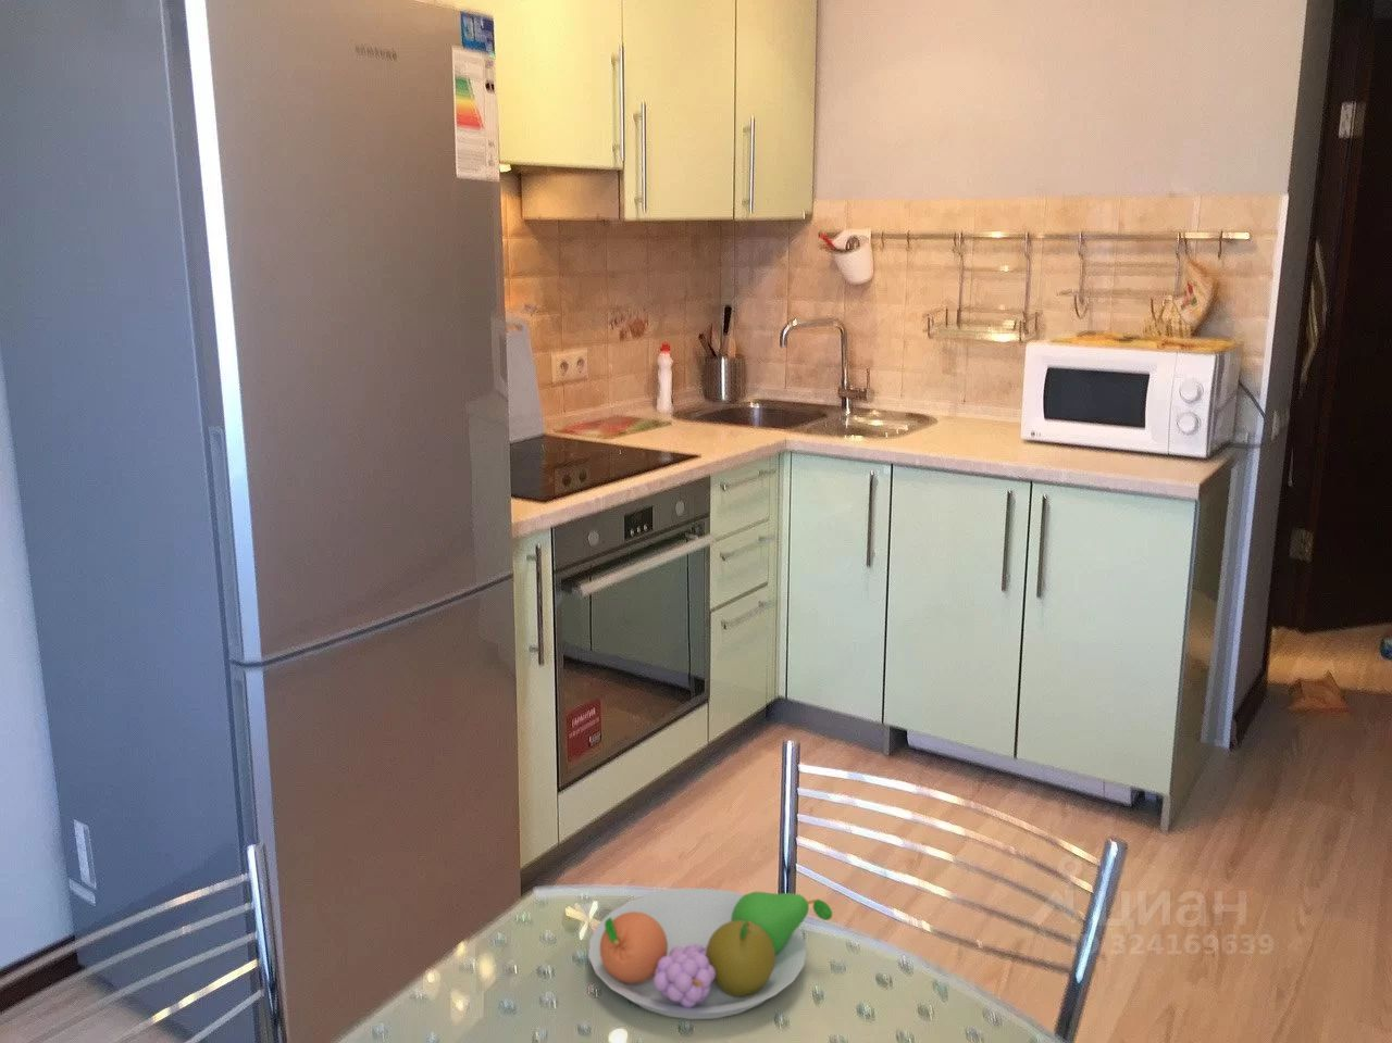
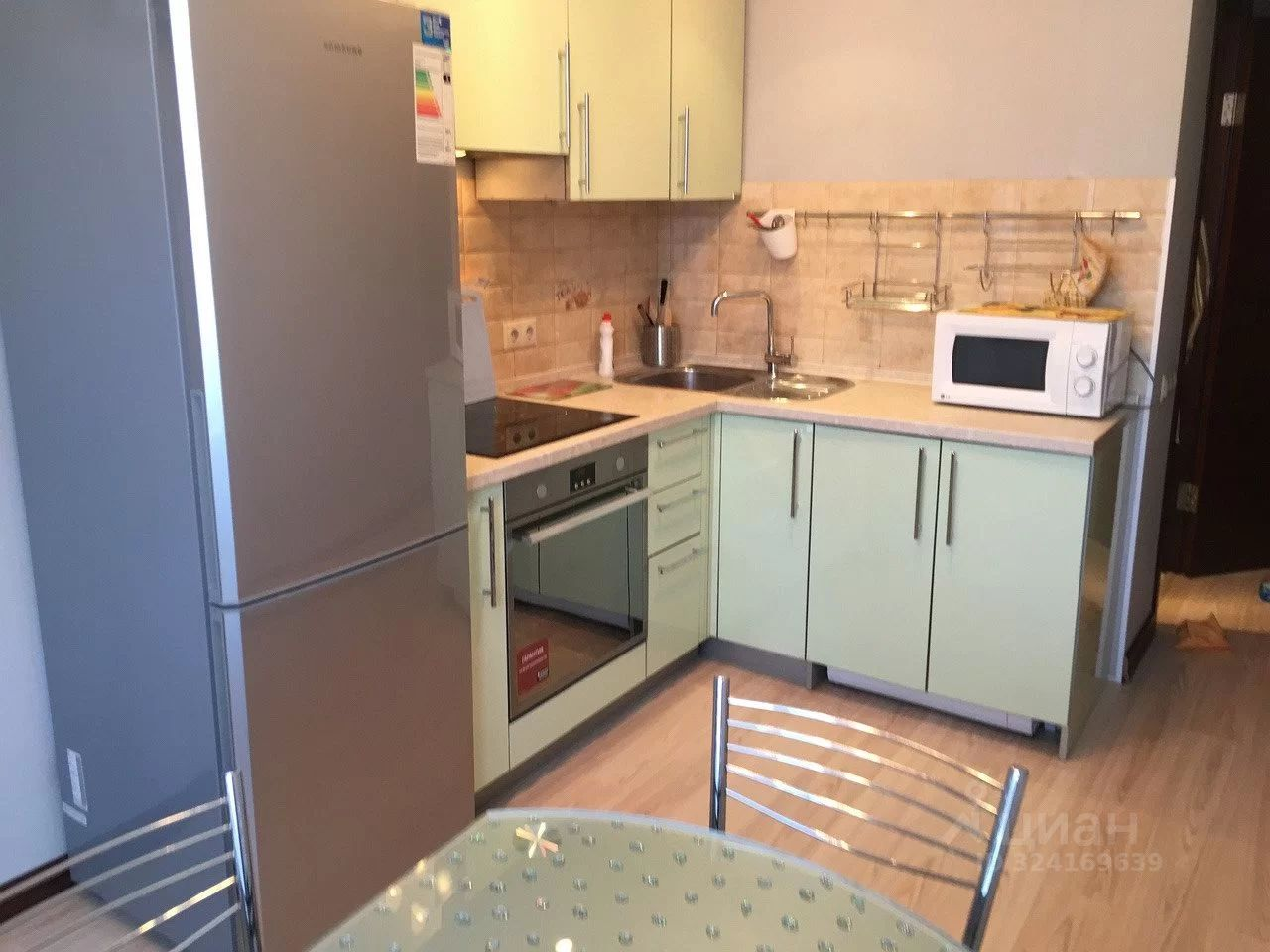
- fruit bowl [587,886,833,1020]
